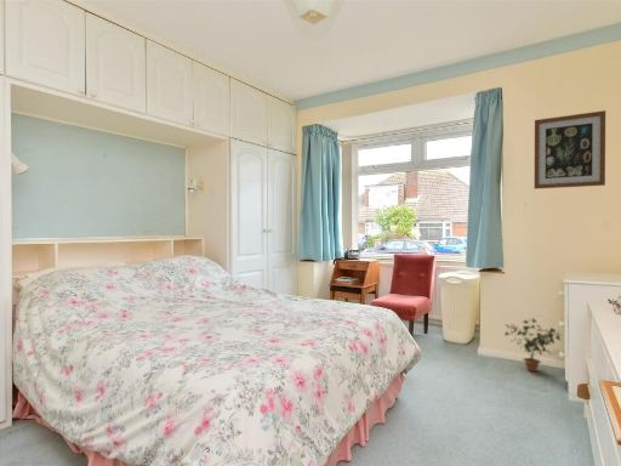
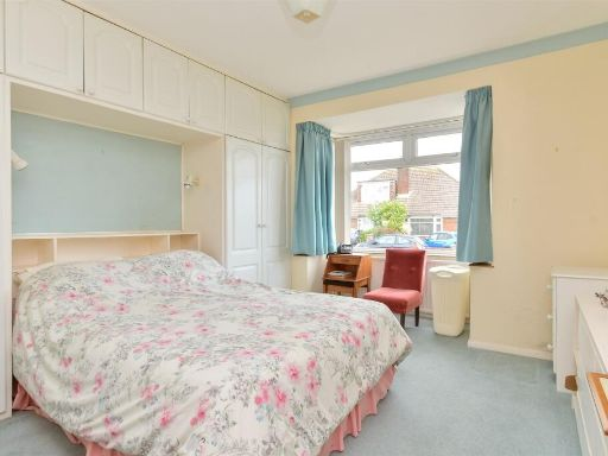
- potted plant [503,317,562,373]
- wall art [532,109,606,191]
